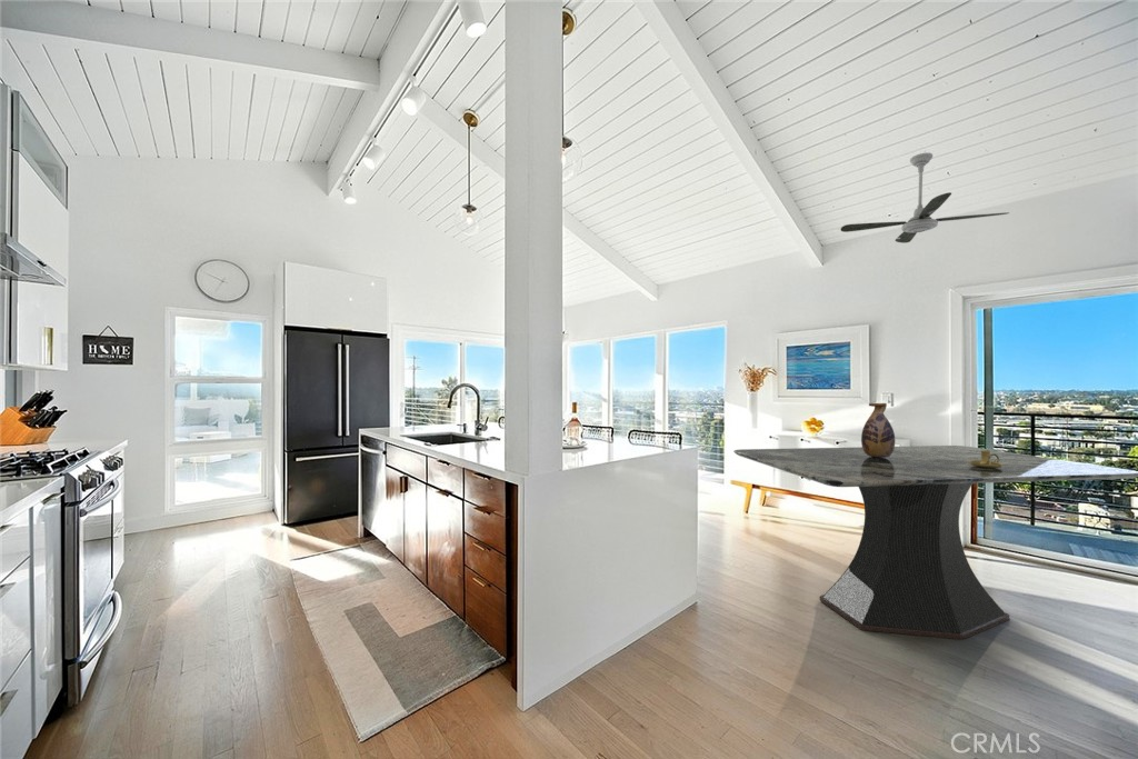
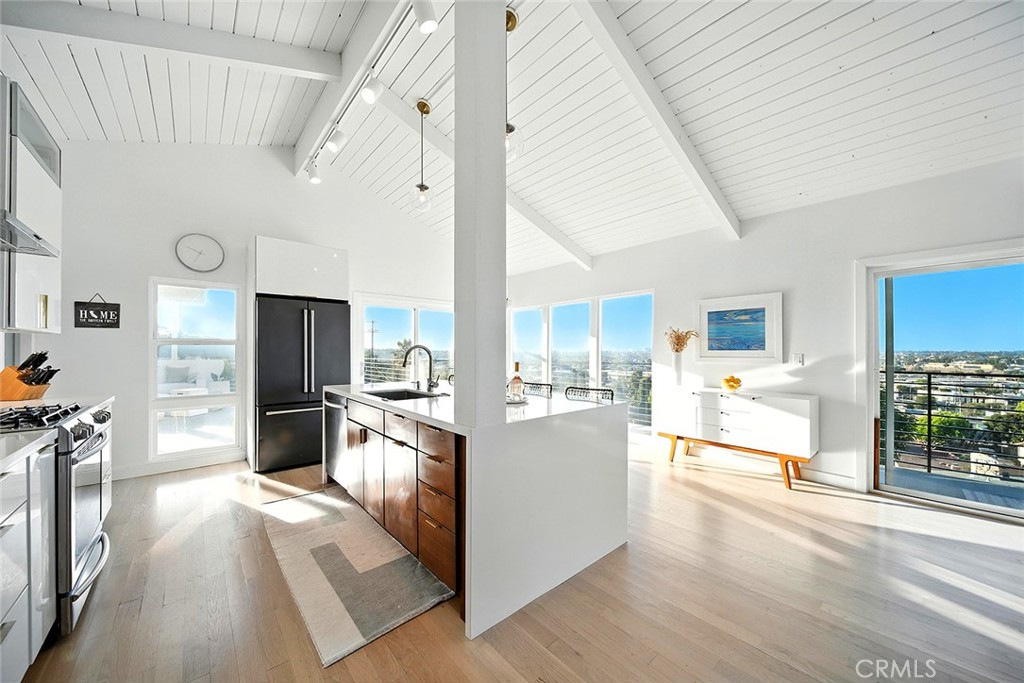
- candlestick [969,450,1002,468]
- ceiling fan [840,152,1010,244]
- vase [860,402,896,458]
- dining table [733,445,1138,640]
